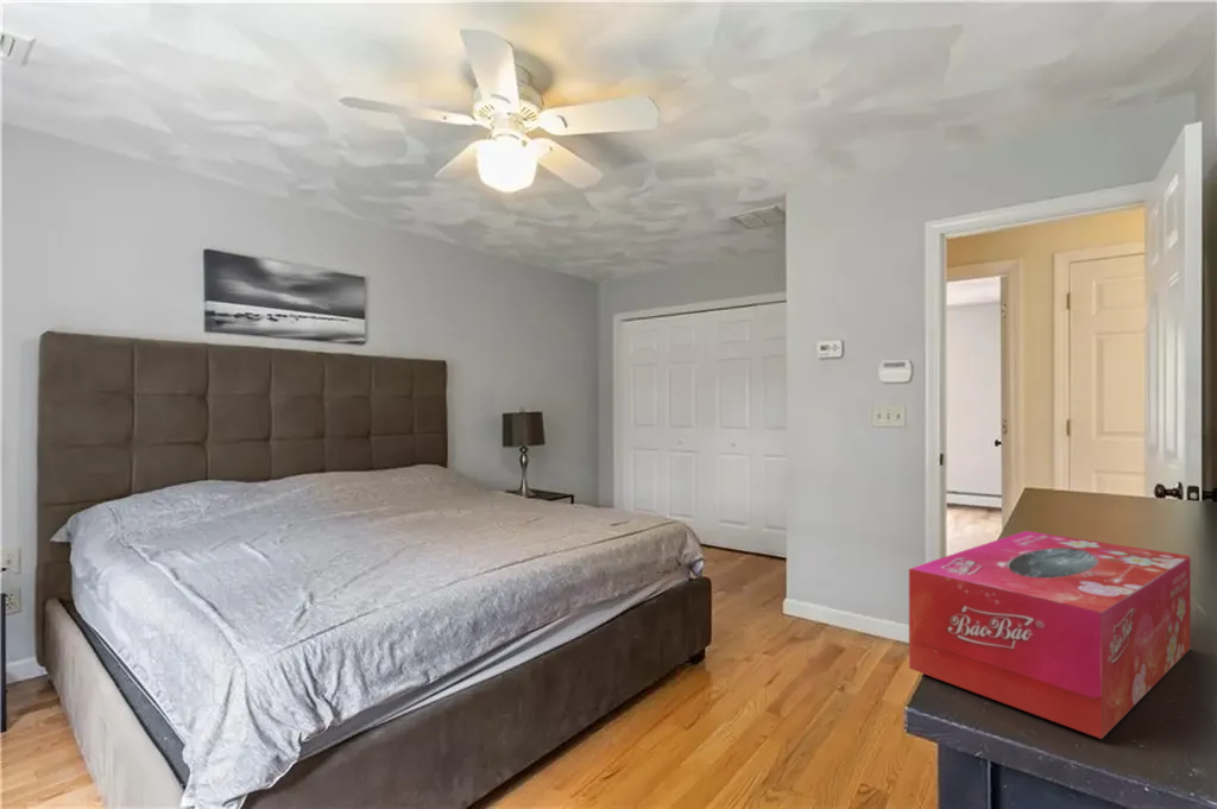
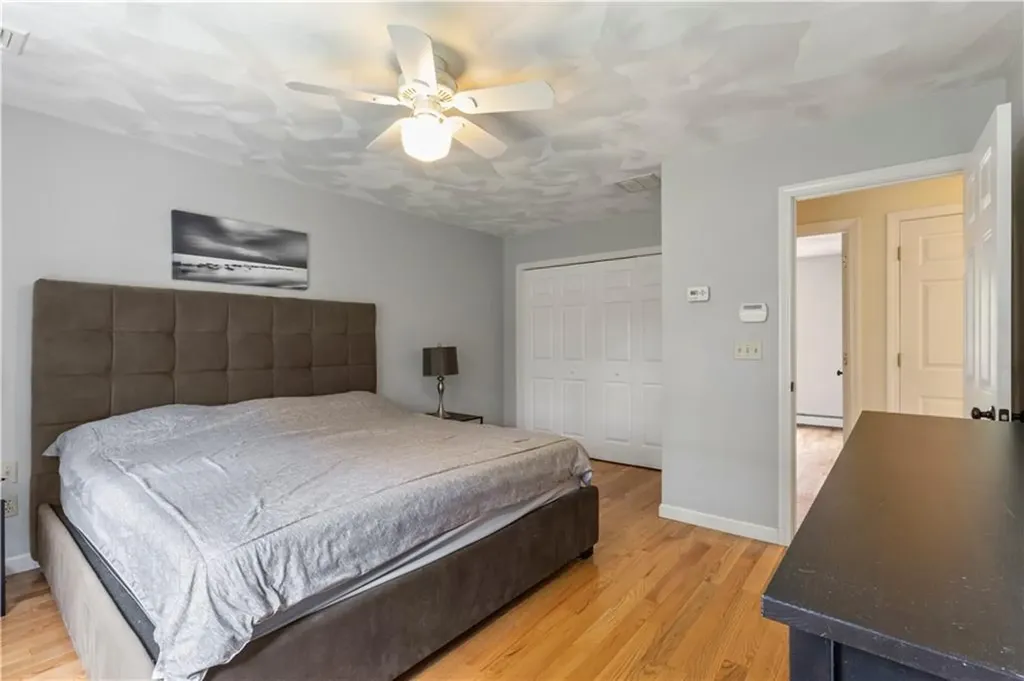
- tissue box [908,530,1192,740]
